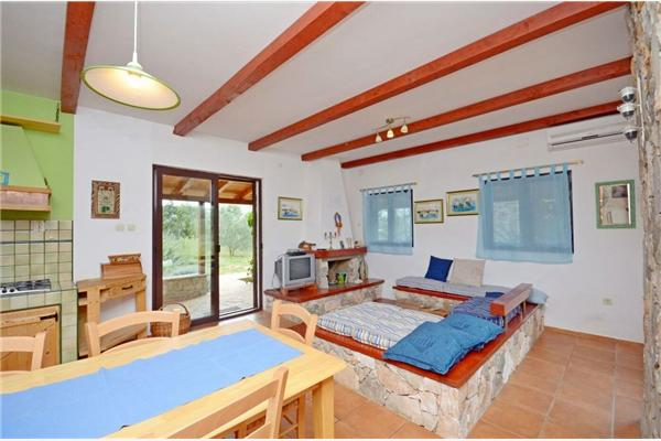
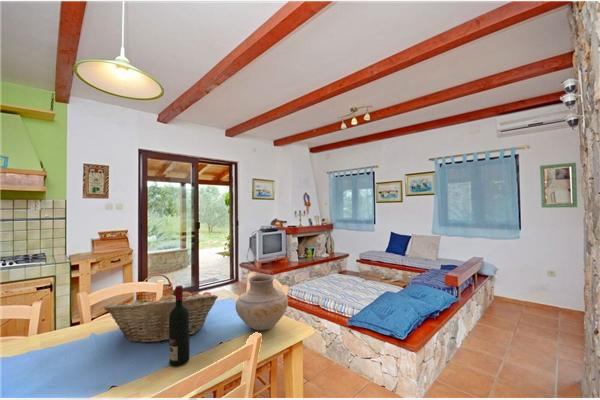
+ alcohol [168,285,190,368]
+ fruit basket [103,289,219,344]
+ vase [234,274,289,331]
